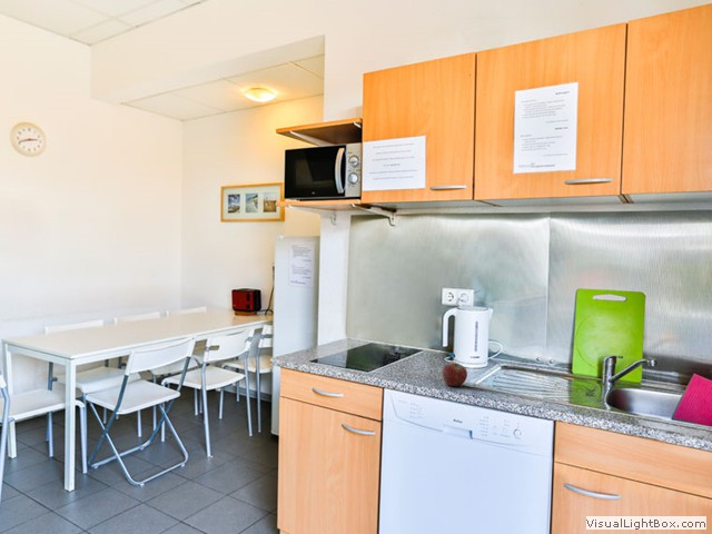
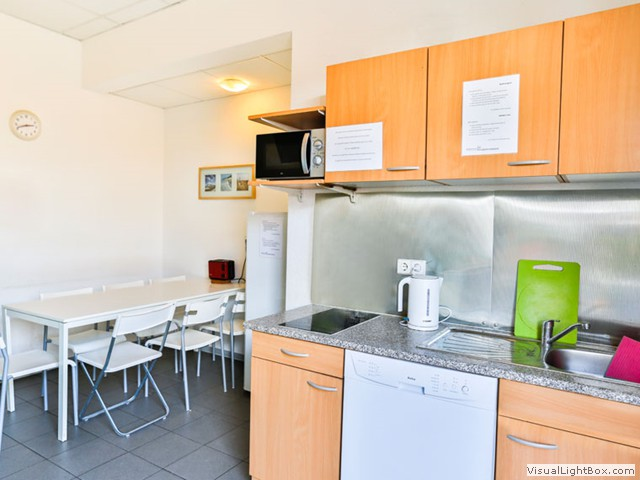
- apple [442,362,468,387]
